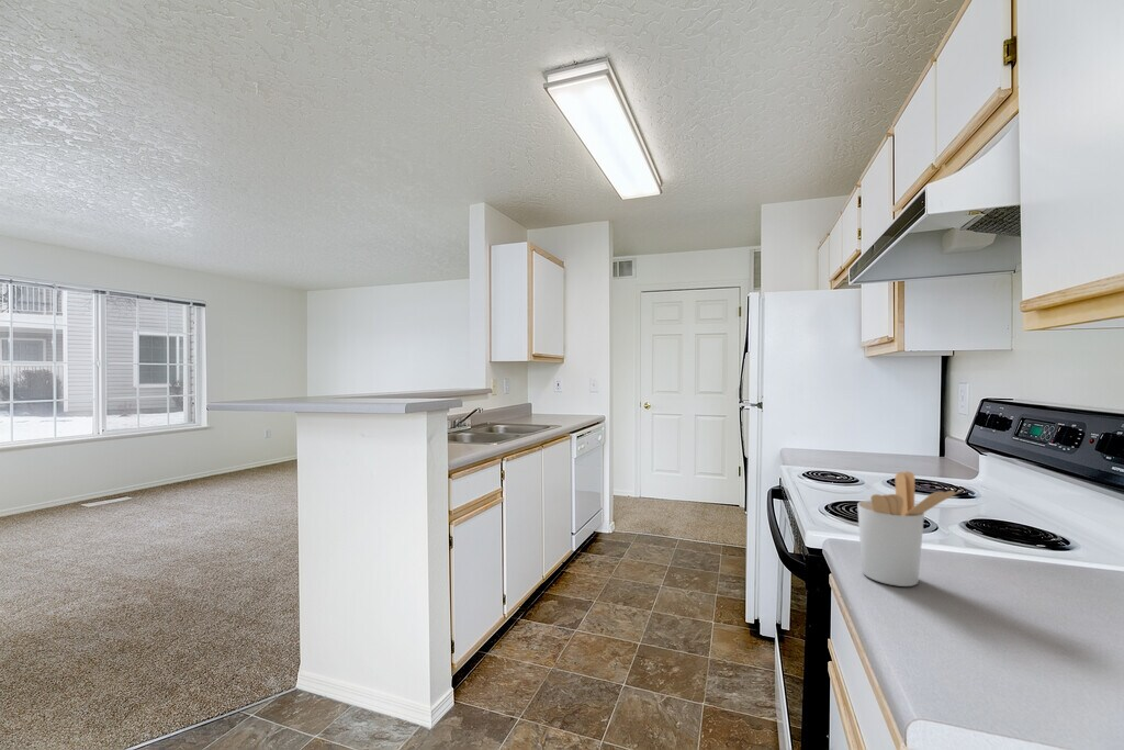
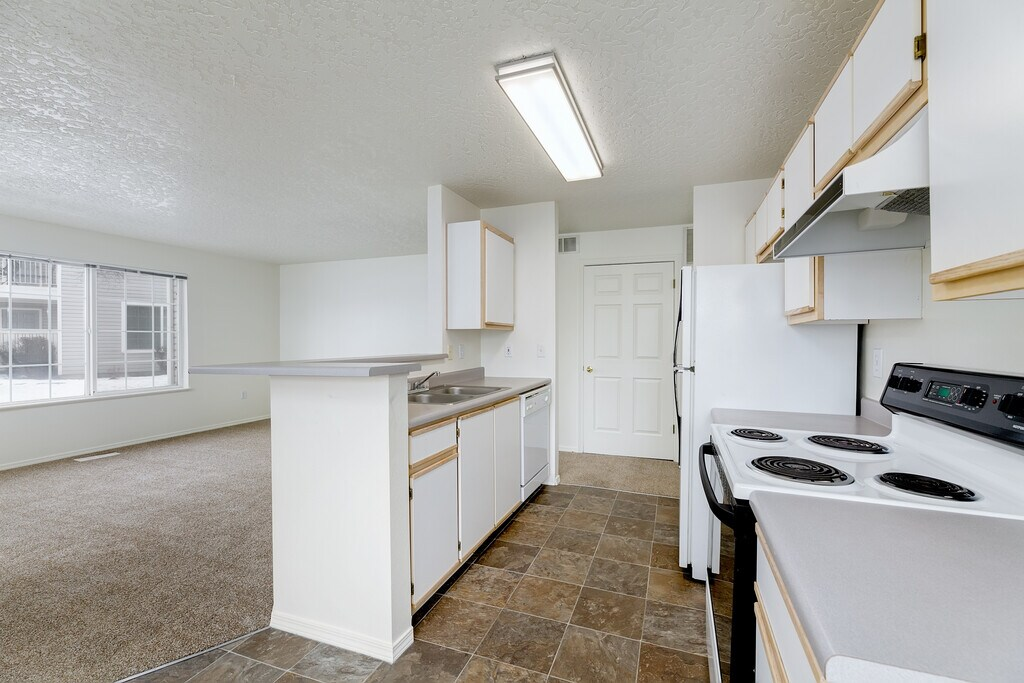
- utensil holder [856,470,965,587]
